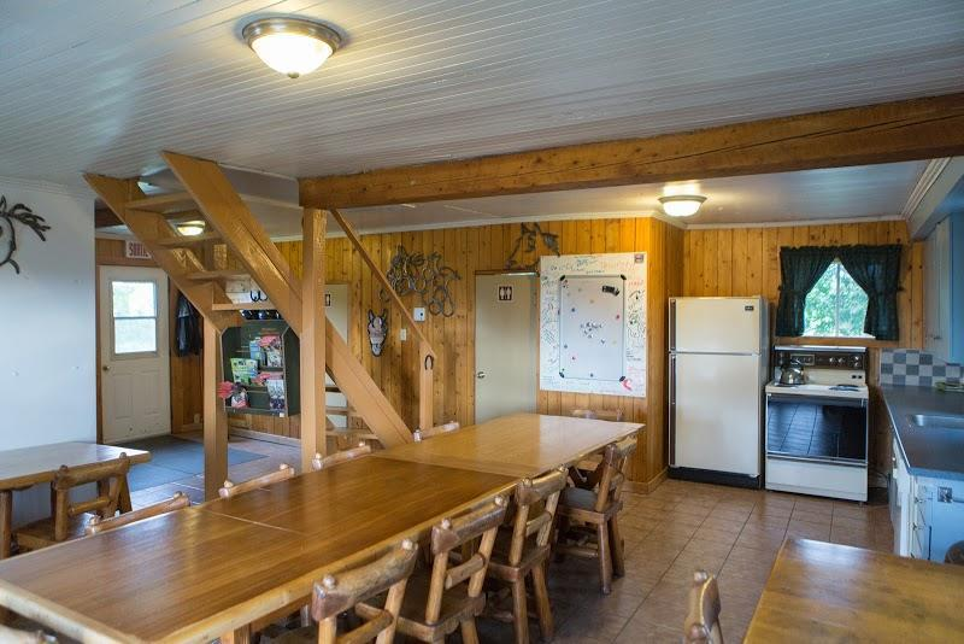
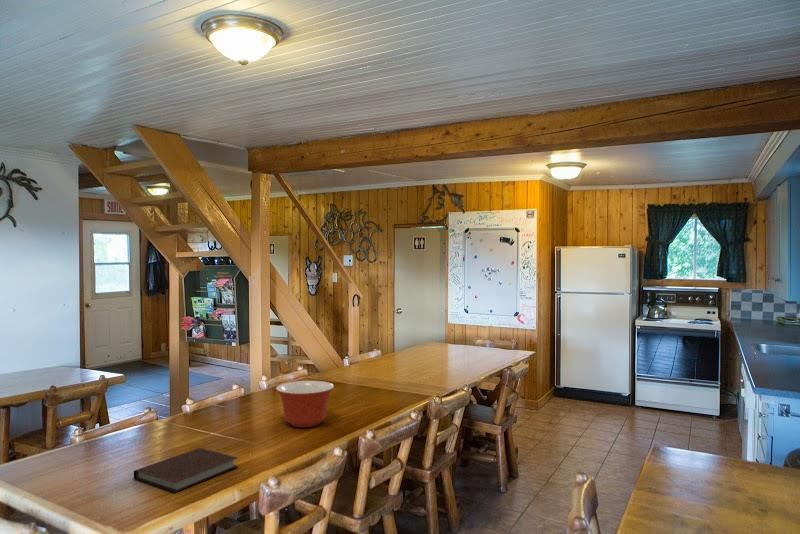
+ notebook [133,447,239,494]
+ mixing bowl [275,380,335,428]
